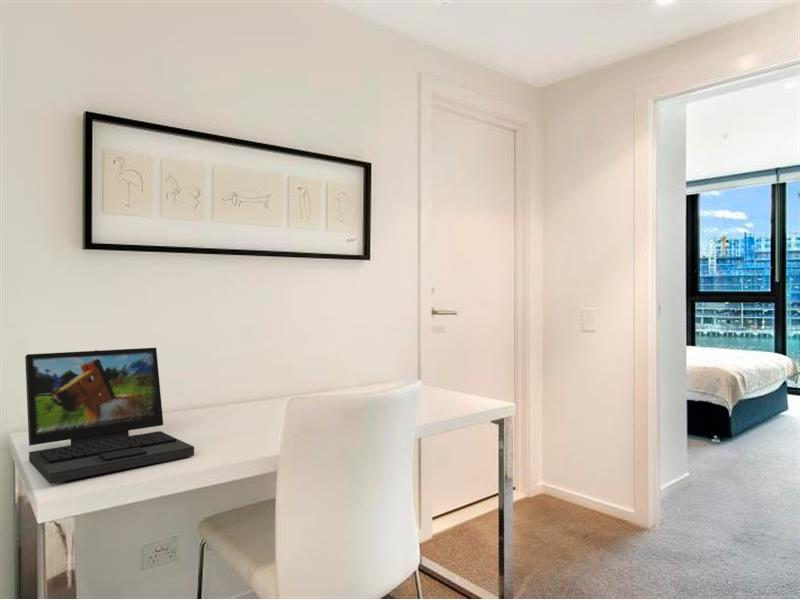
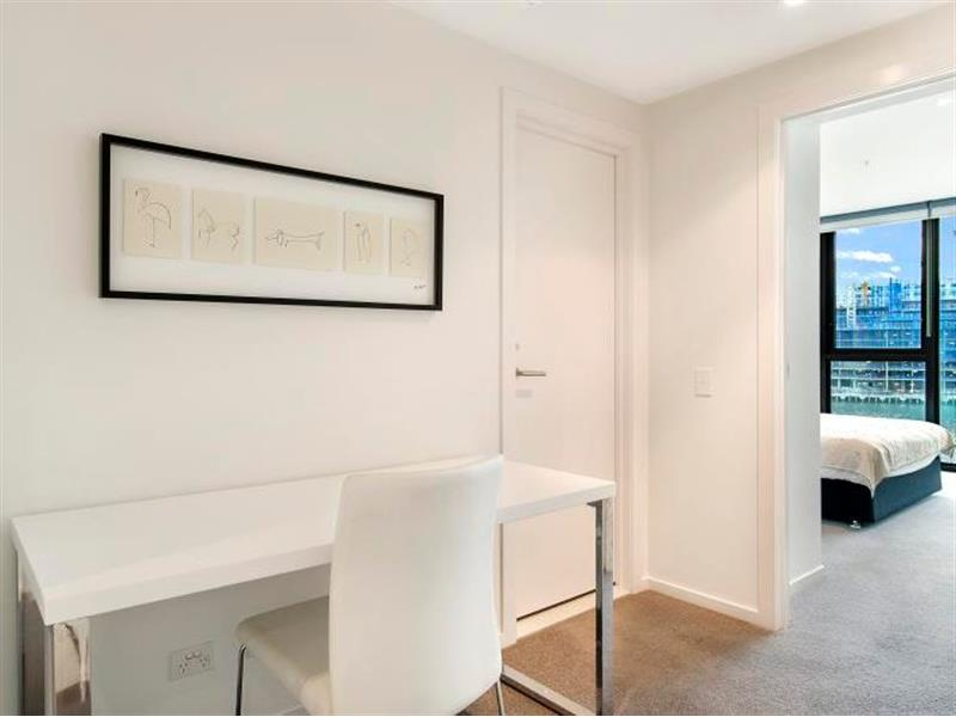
- laptop [24,347,195,485]
